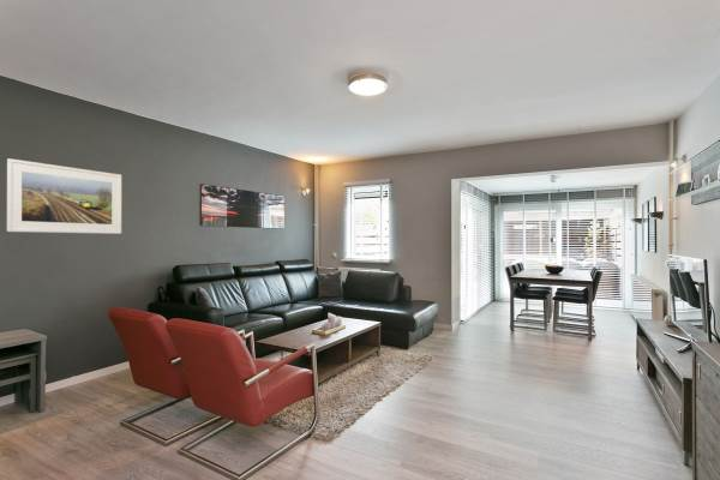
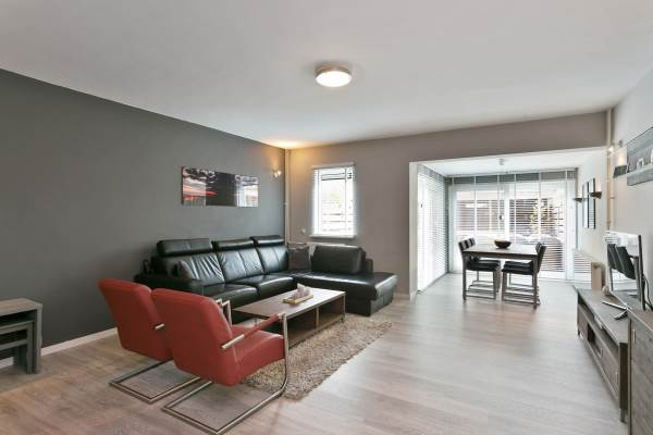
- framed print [6,157,122,235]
